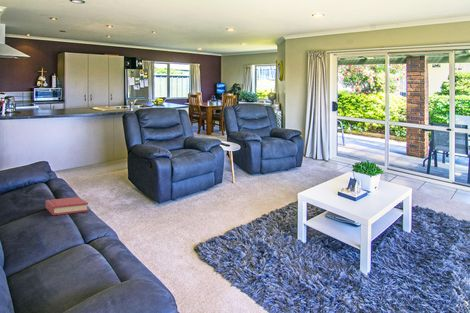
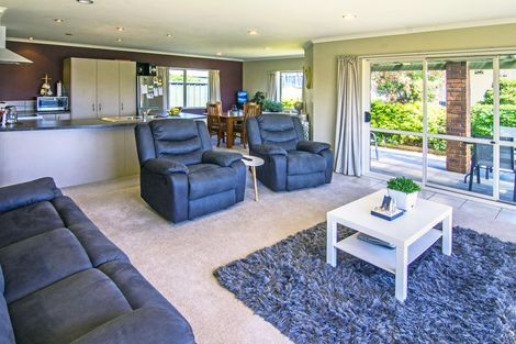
- hardback book [45,196,89,216]
